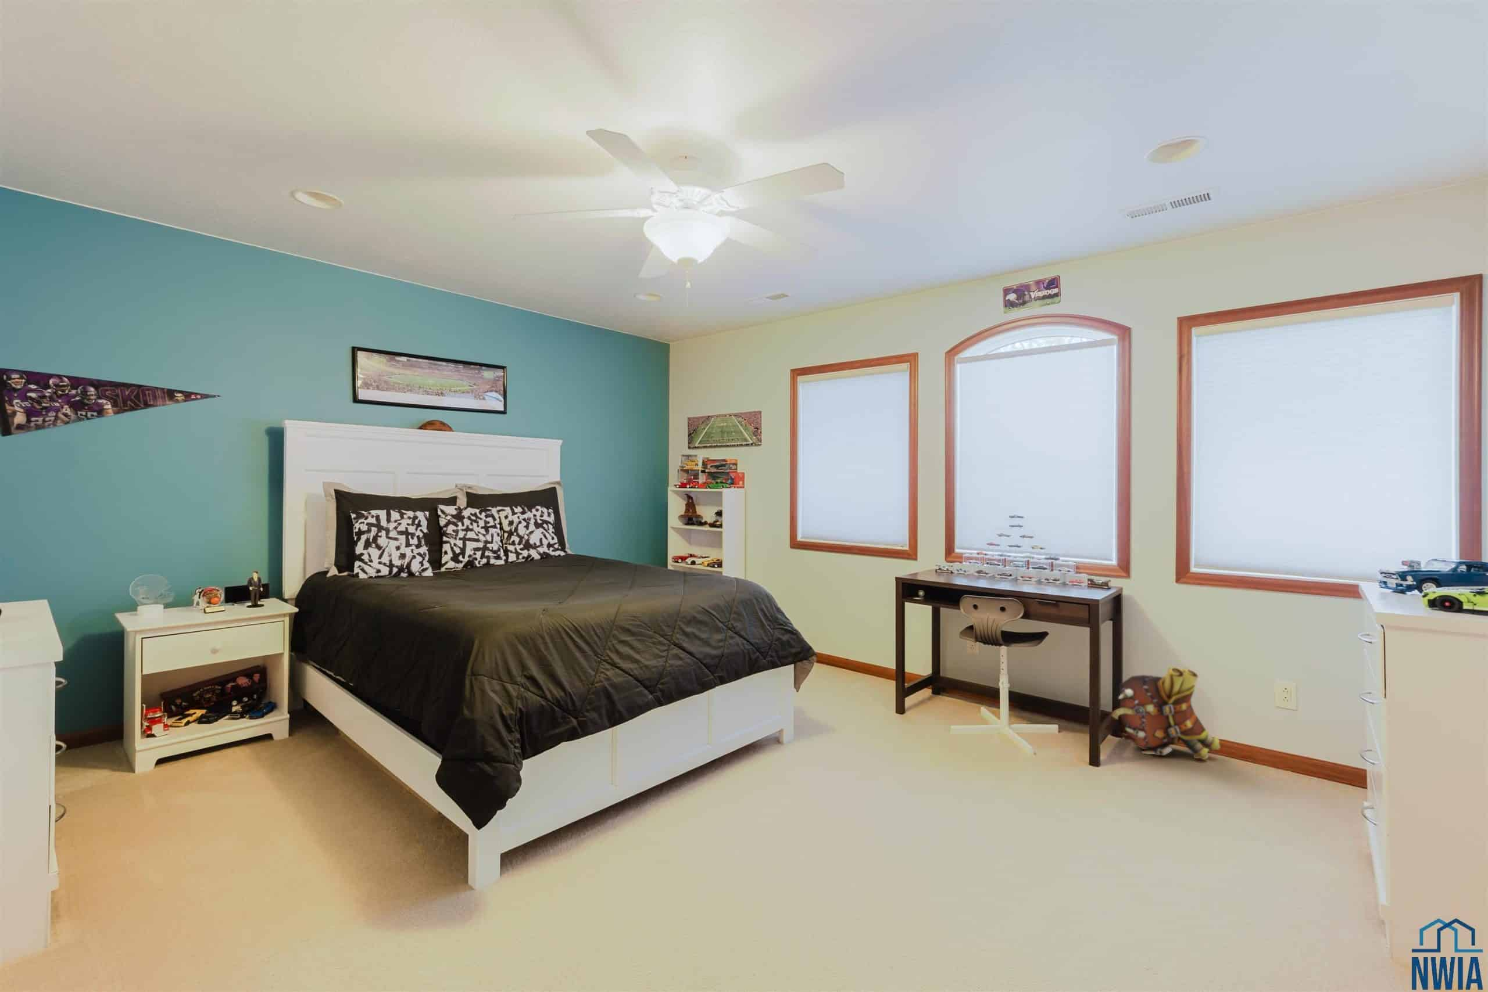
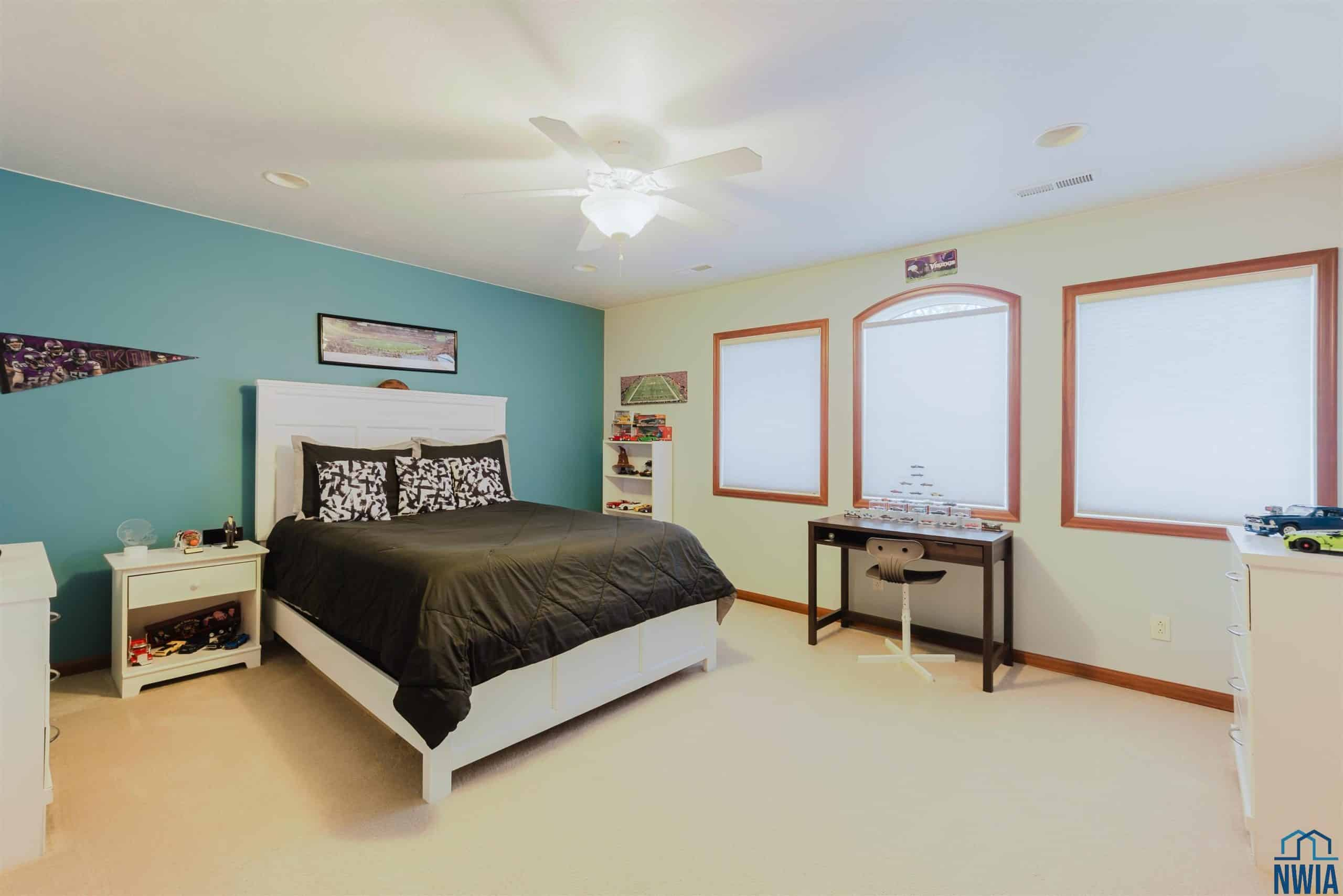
- backpack [1110,666,1221,761]
